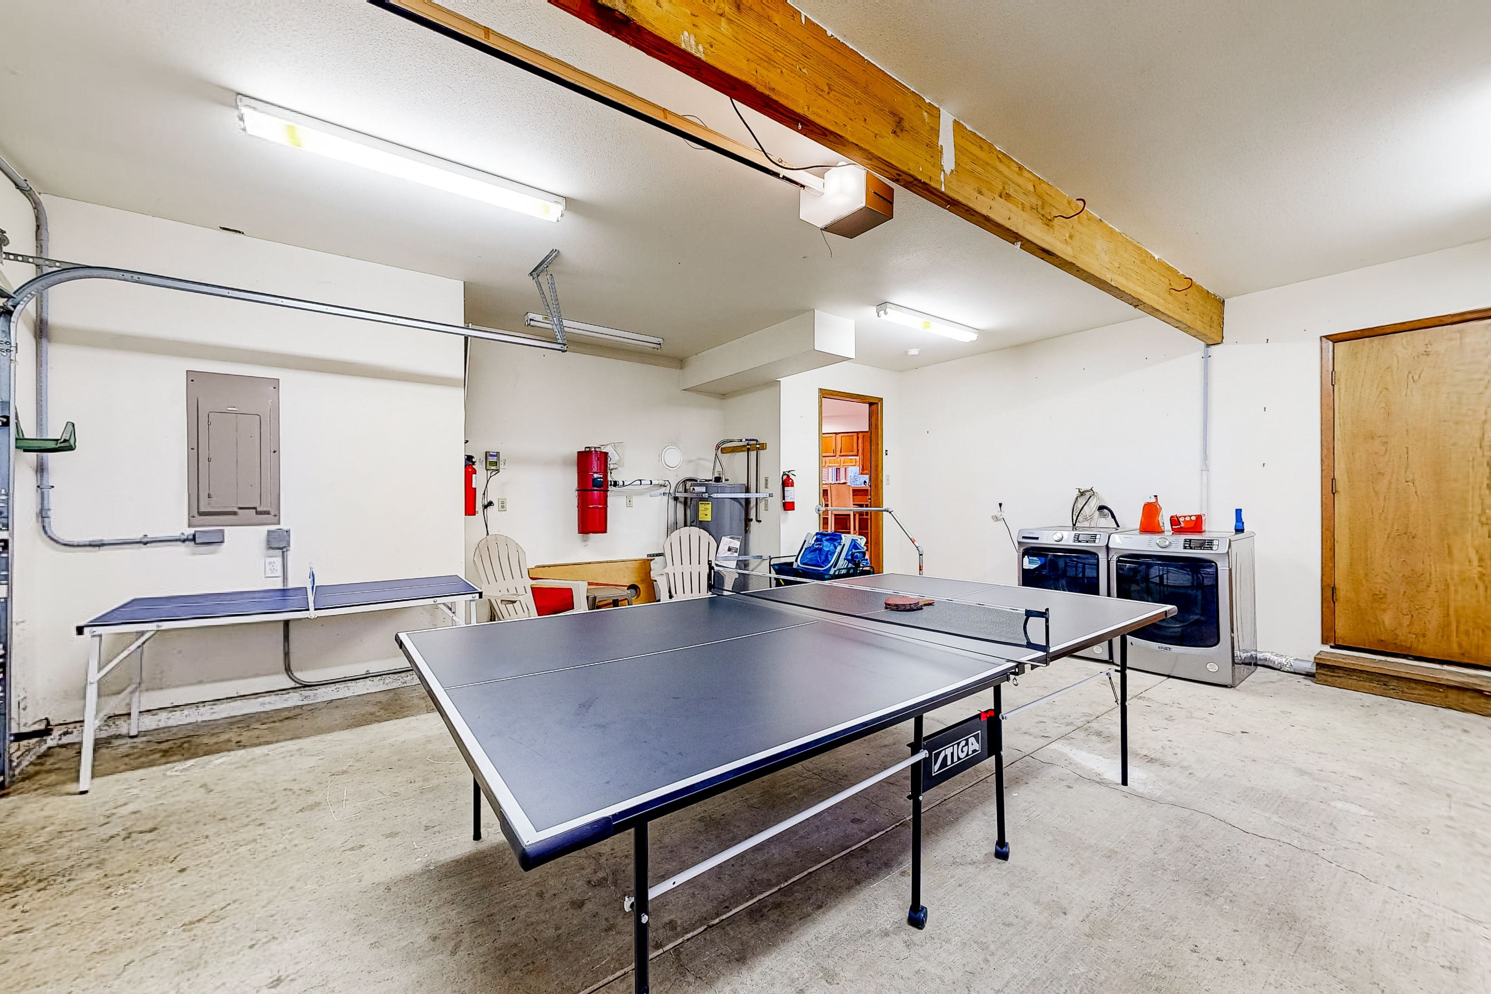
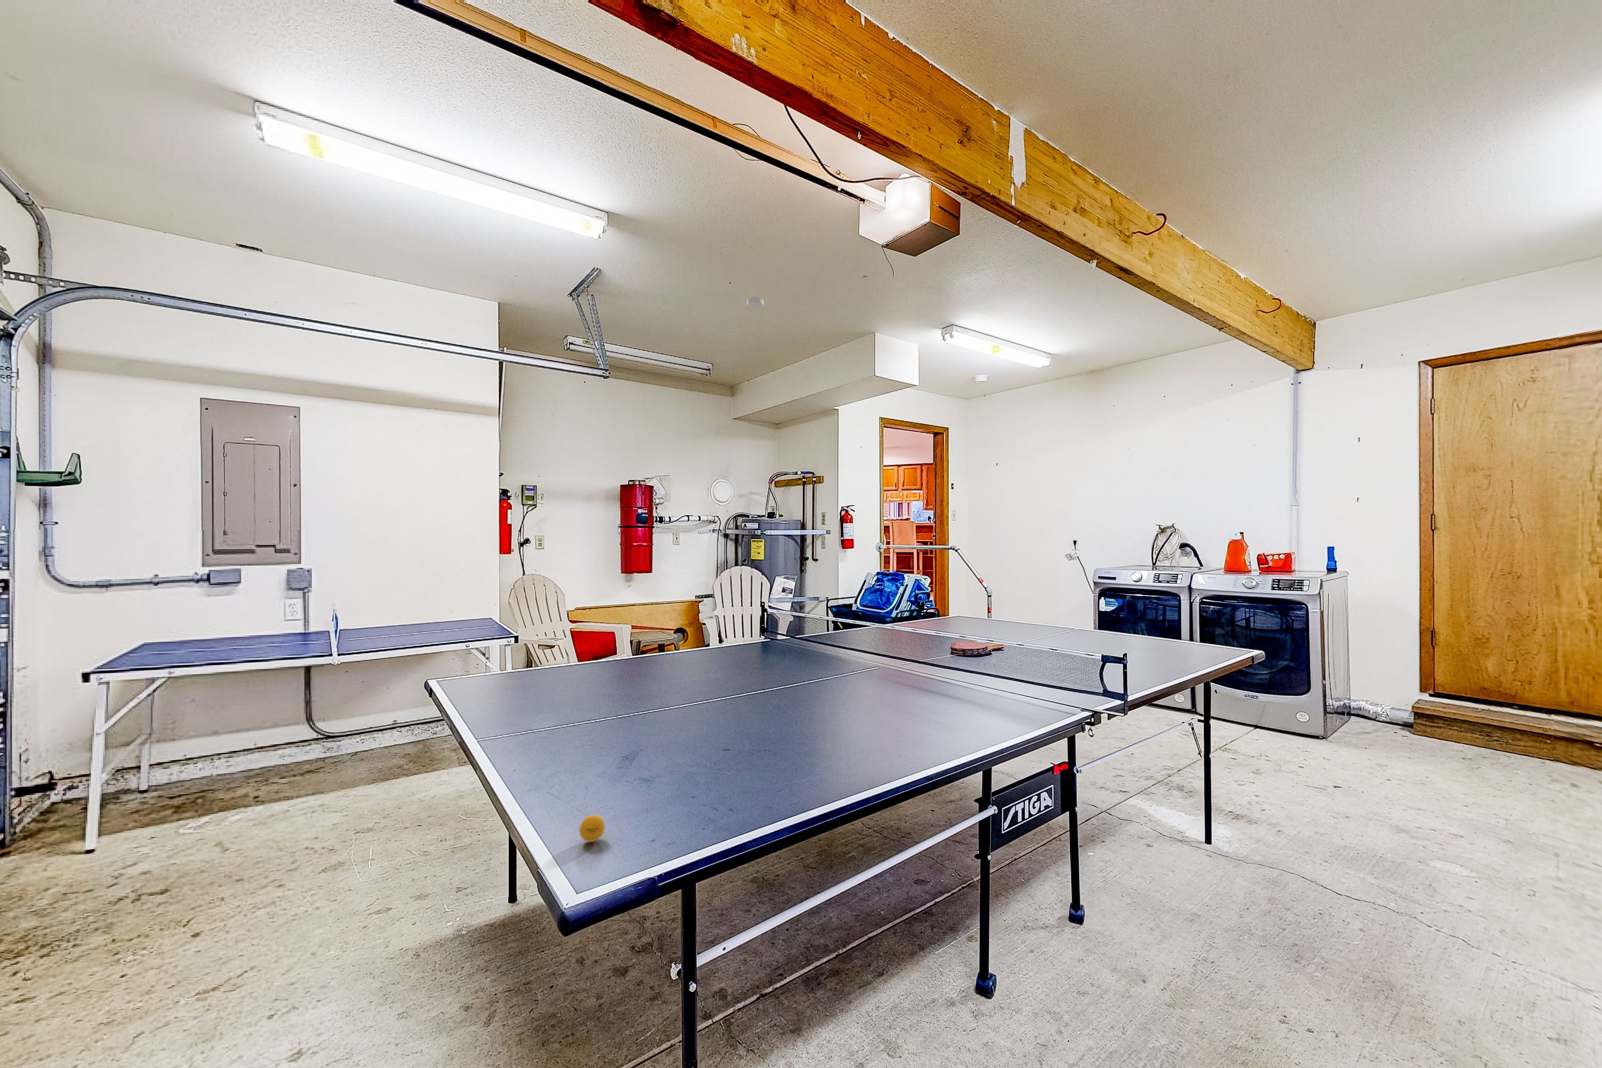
+ smoke detector [746,296,764,309]
+ ping-pong ball [579,814,606,843]
